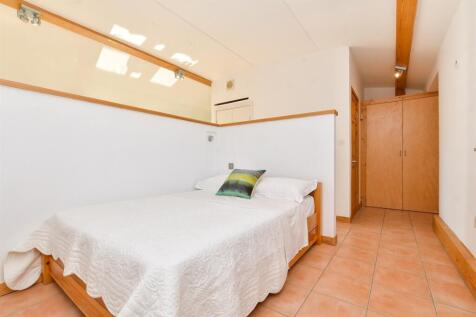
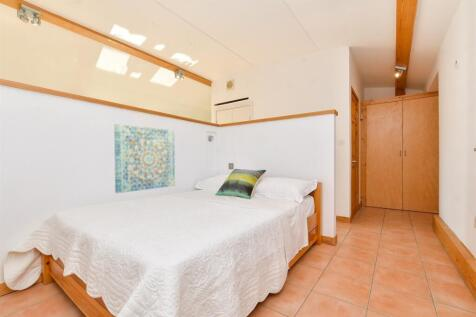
+ wall art [113,123,176,194]
